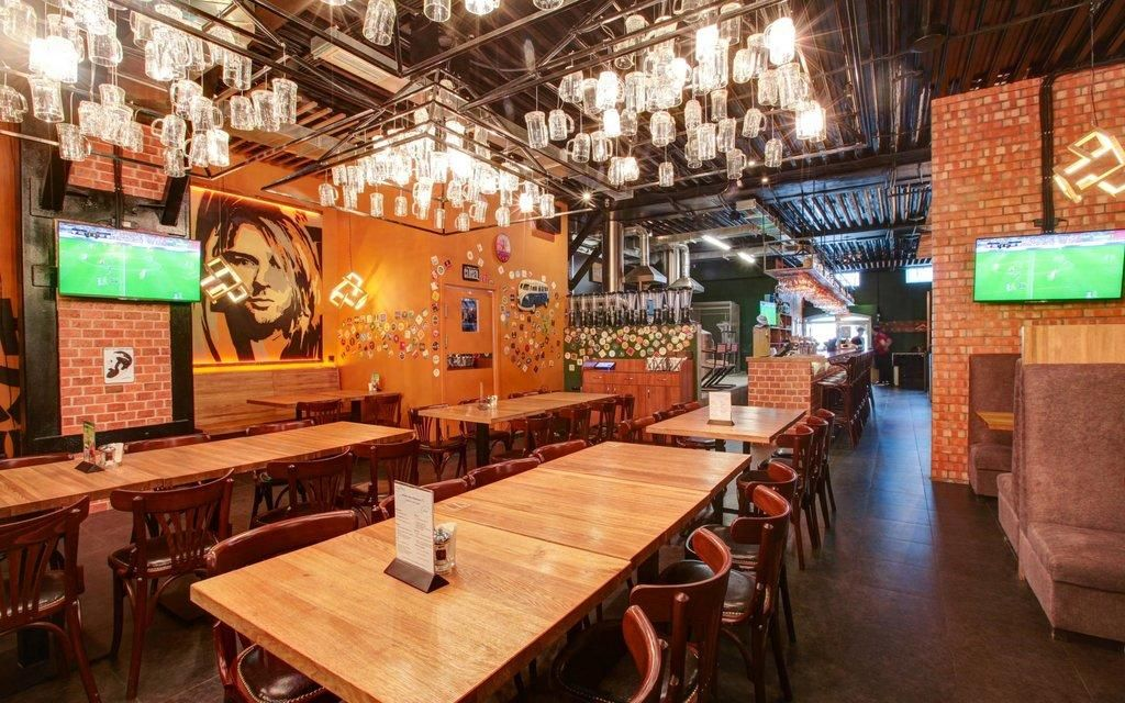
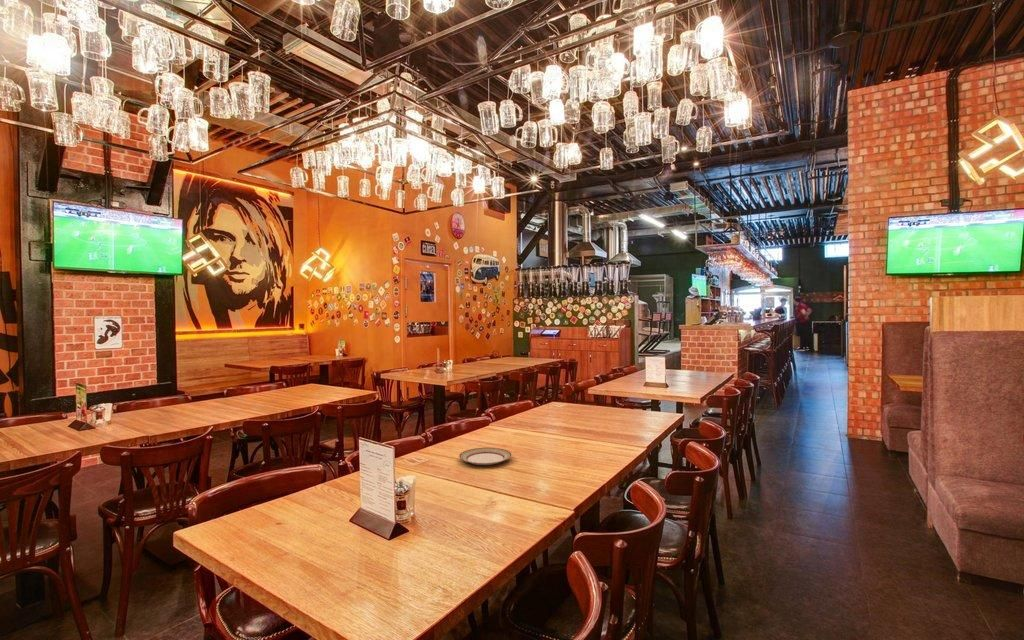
+ plate [458,447,512,466]
